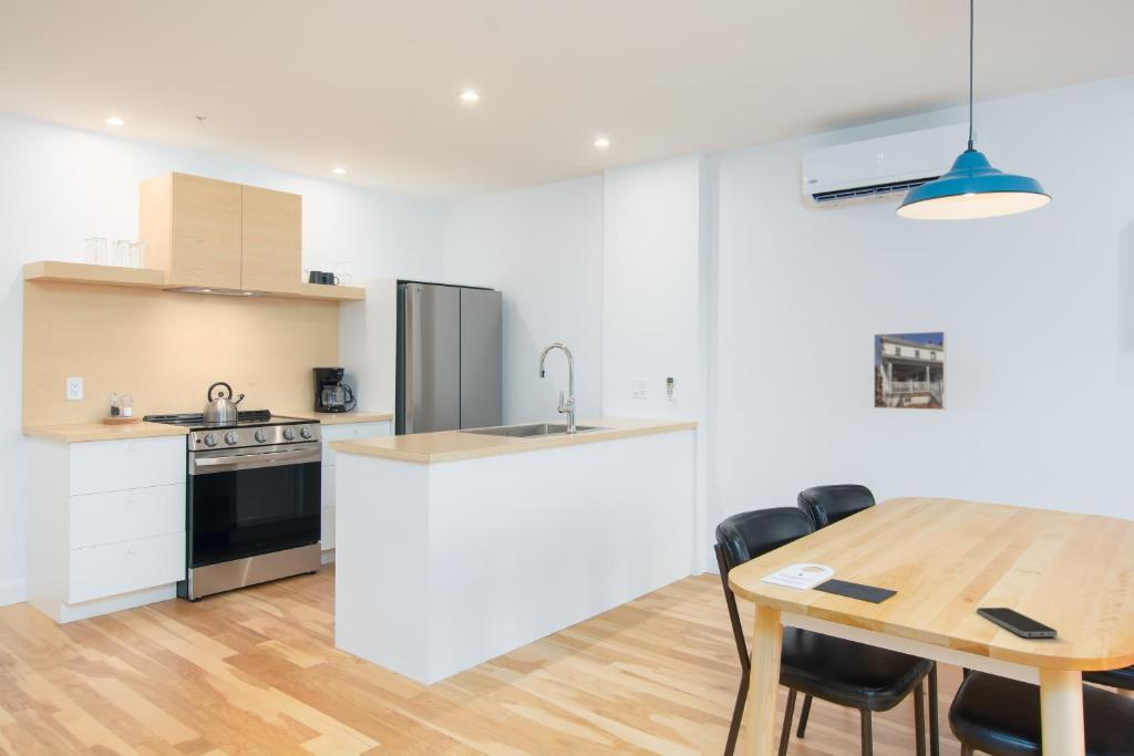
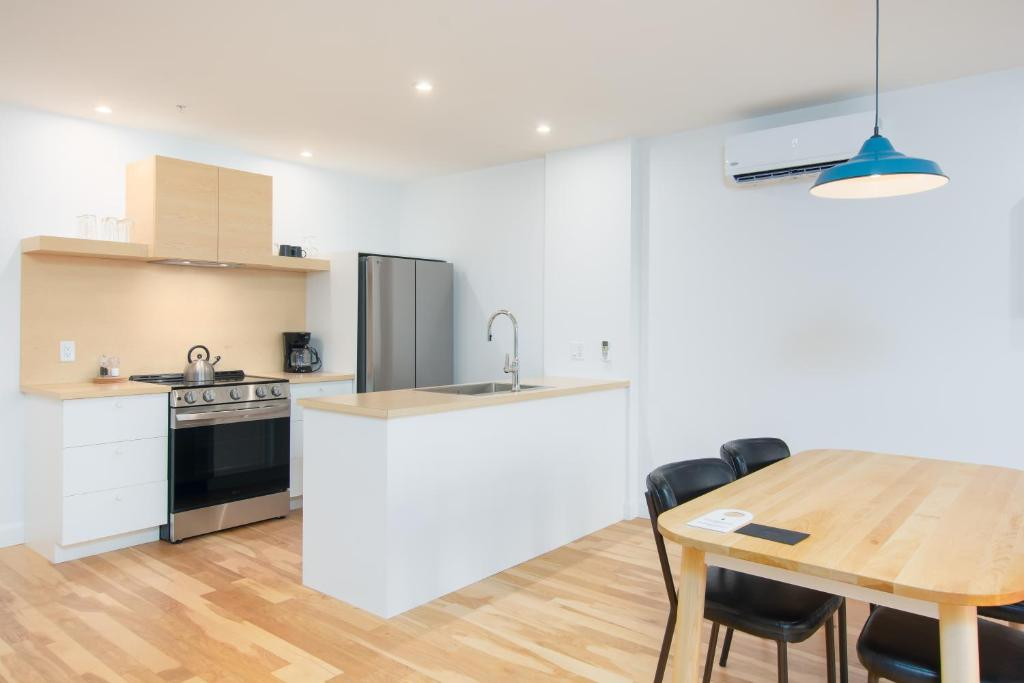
- smartphone [976,607,1059,638]
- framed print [873,330,947,411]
